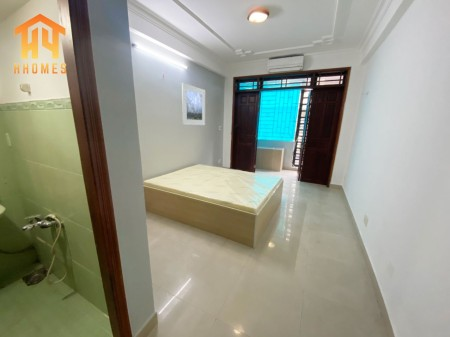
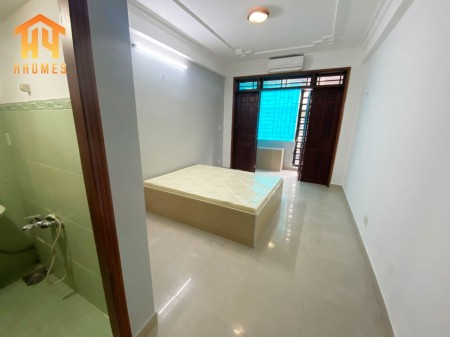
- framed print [181,82,206,126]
